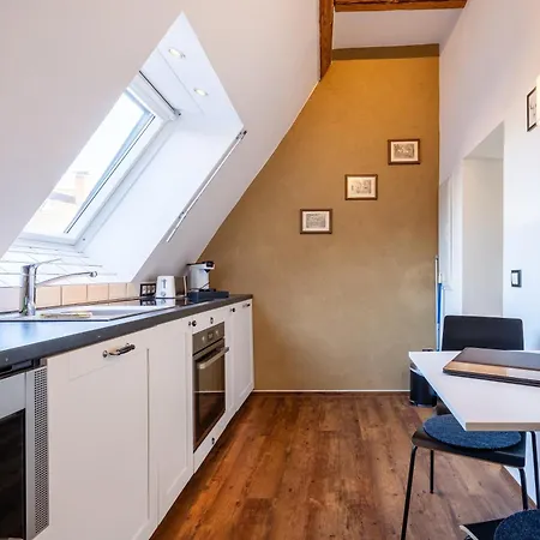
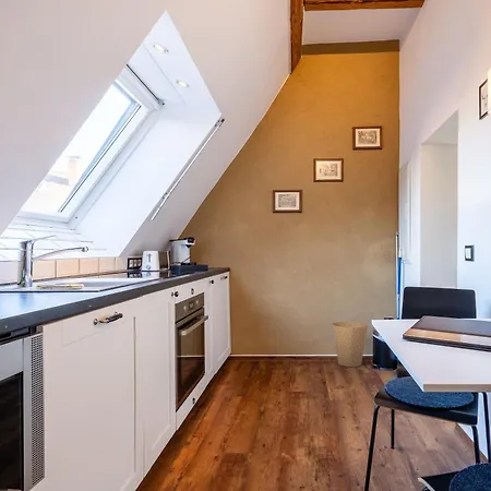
+ trash can [332,321,369,368]
